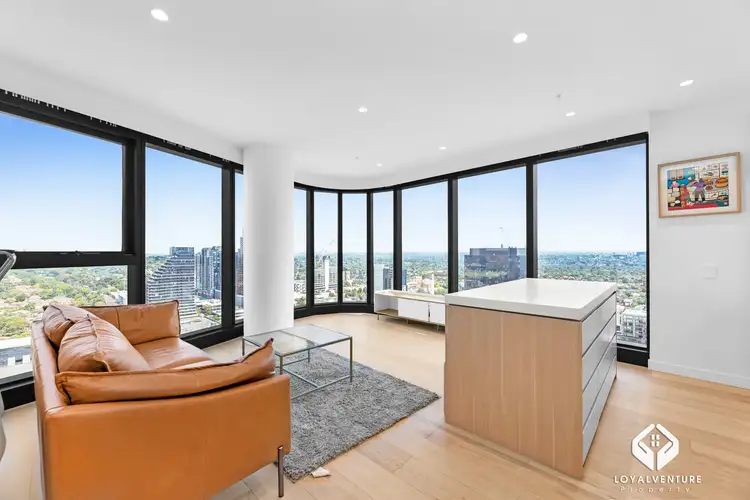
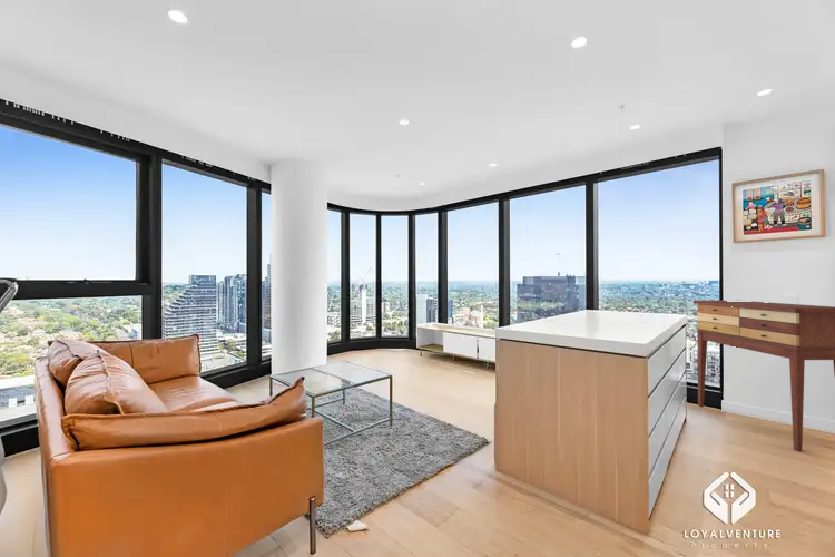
+ console table [692,300,835,452]
